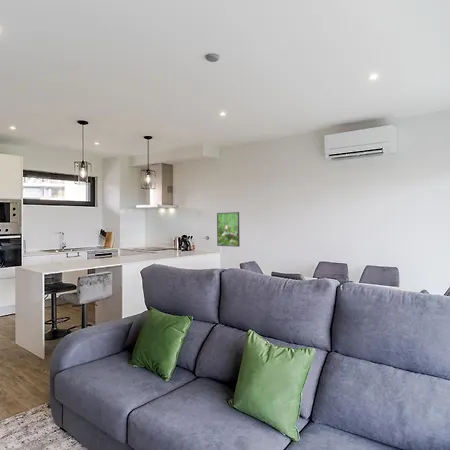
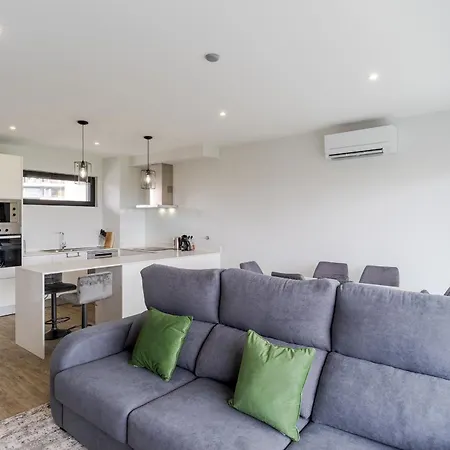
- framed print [216,211,241,248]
